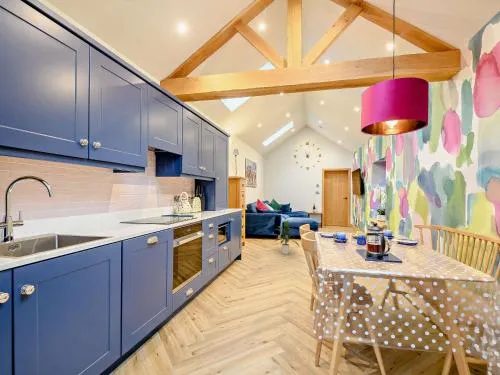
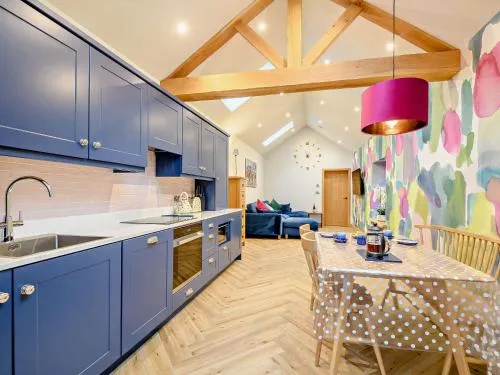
- indoor plant [273,220,300,255]
